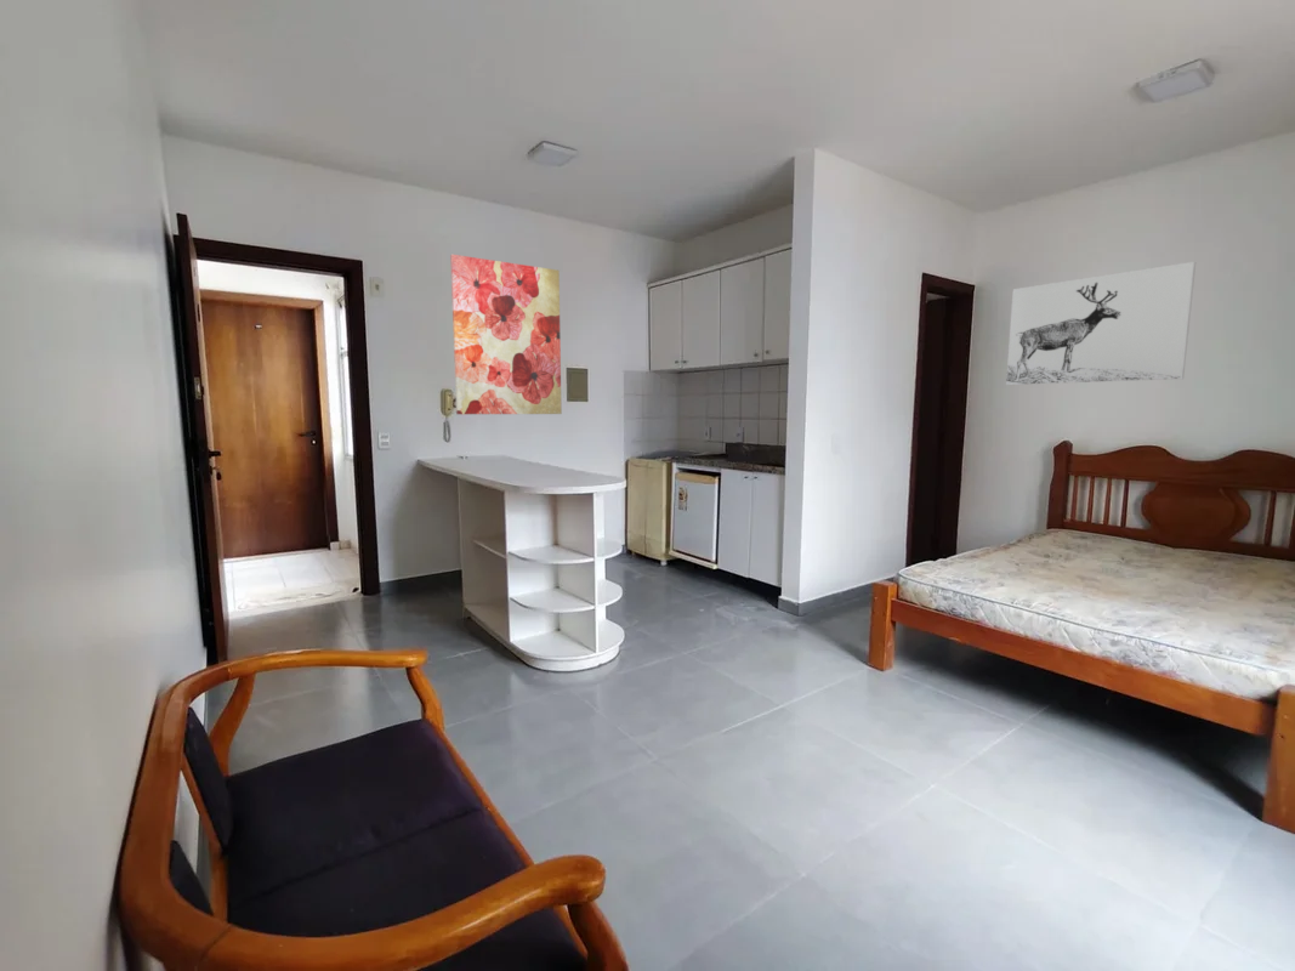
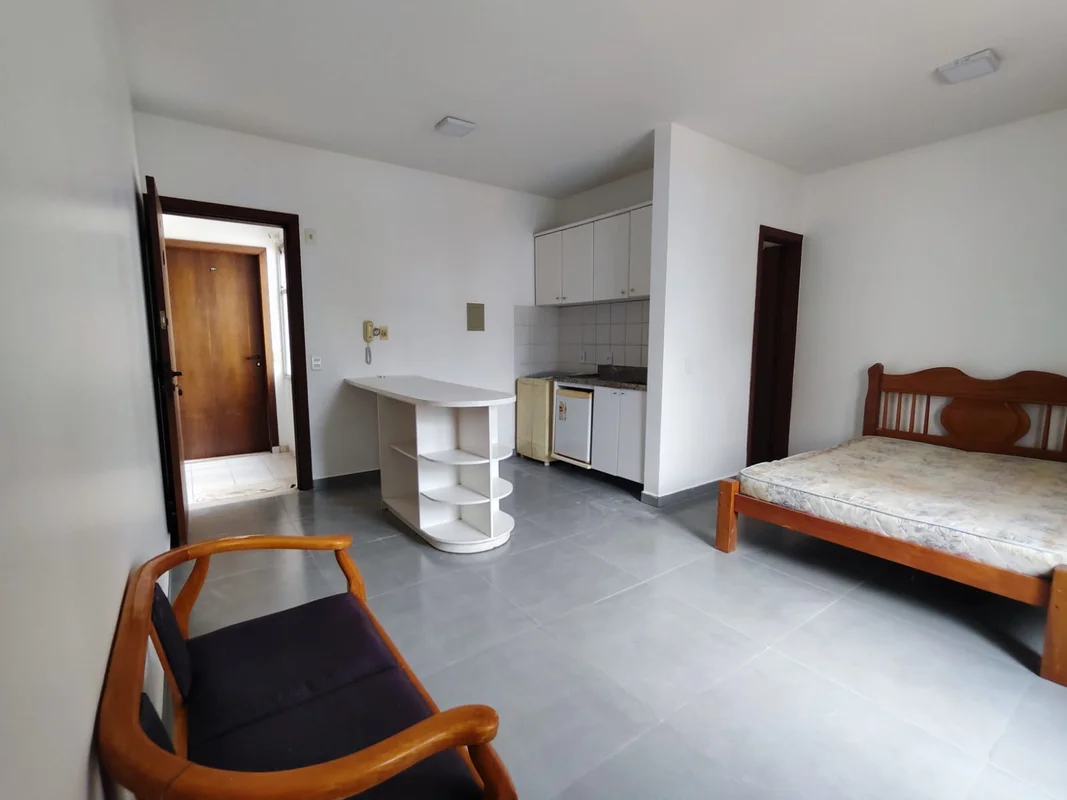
- wall art [1005,261,1197,386]
- wall art [449,254,563,415]
